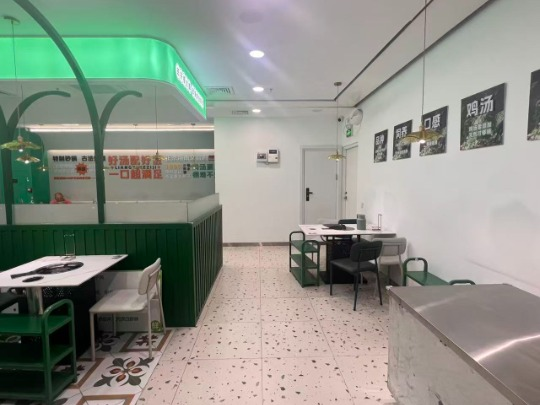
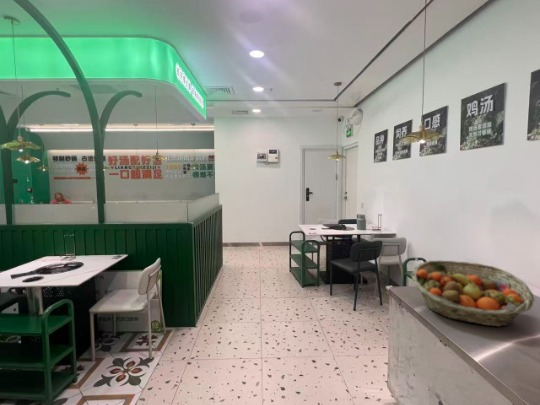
+ fruit basket [411,259,536,327]
